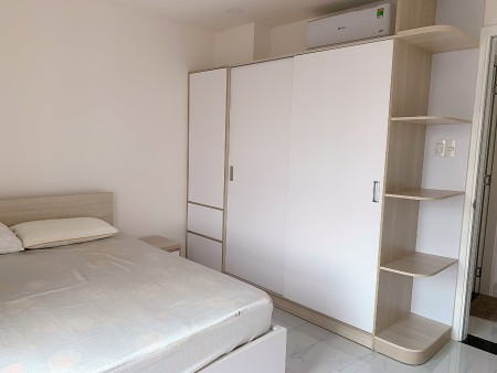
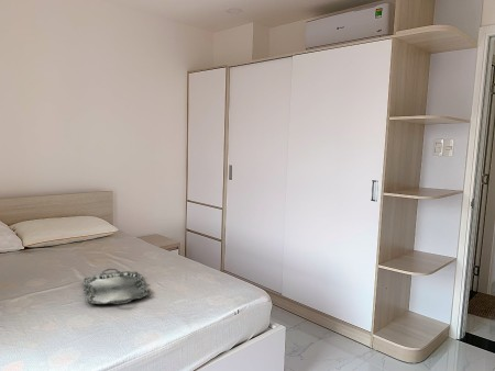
+ serving tray [82,268,152,305]
